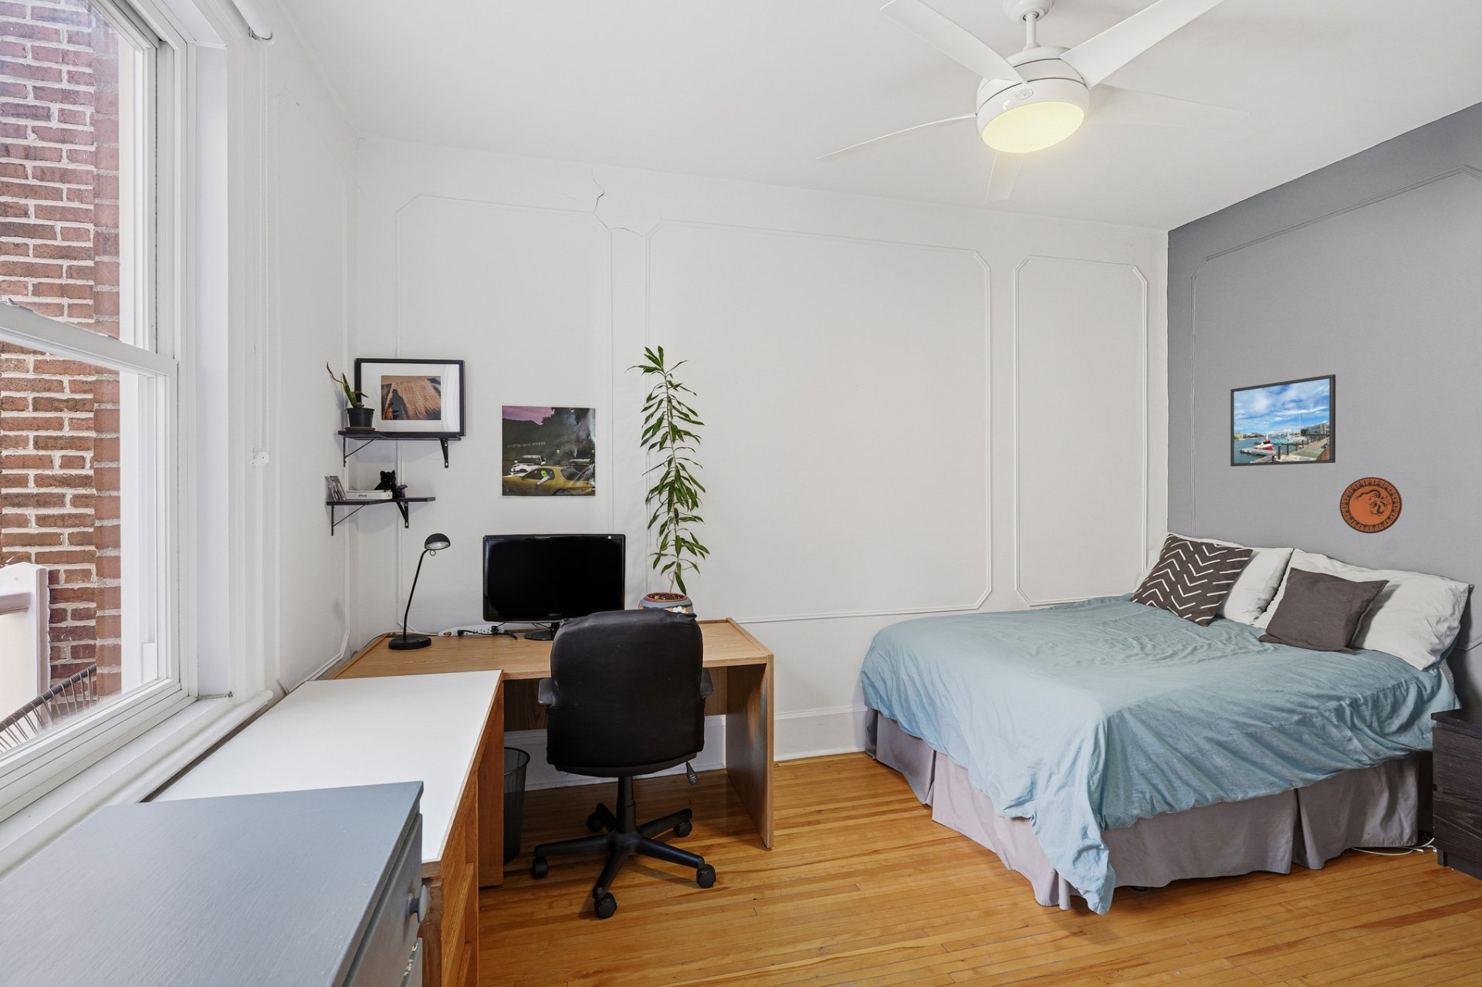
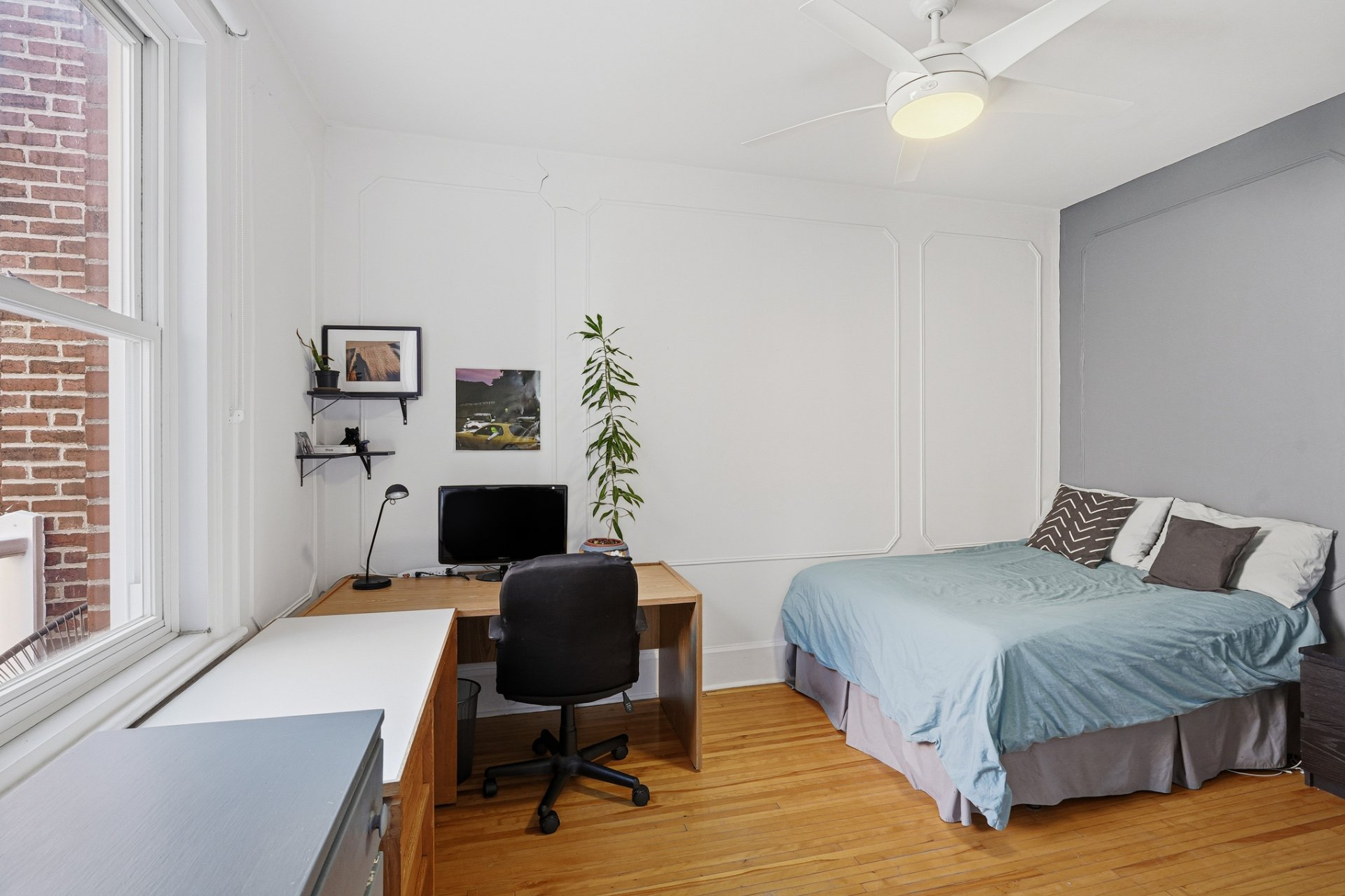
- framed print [1230,373,1337,467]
- decorative plate [1339,476,1404,534]
